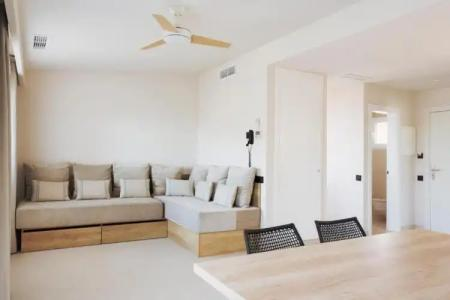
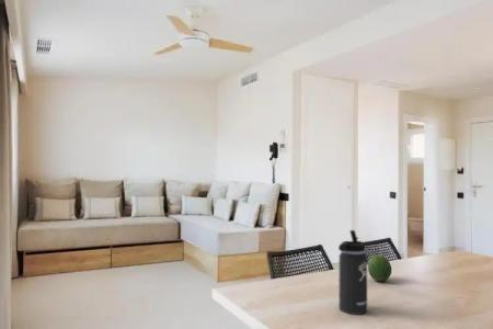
+ thermos bottle [337,229,369,316]
+ fruit [367,252,393,283]
